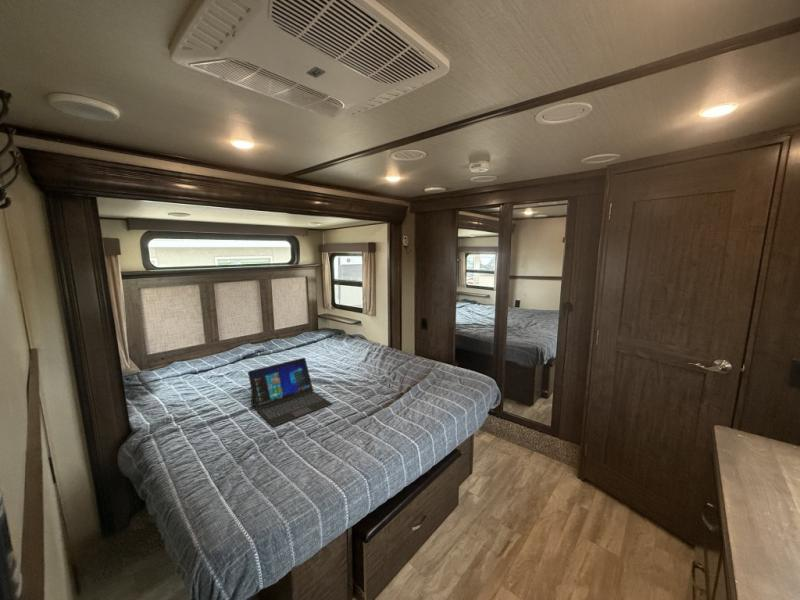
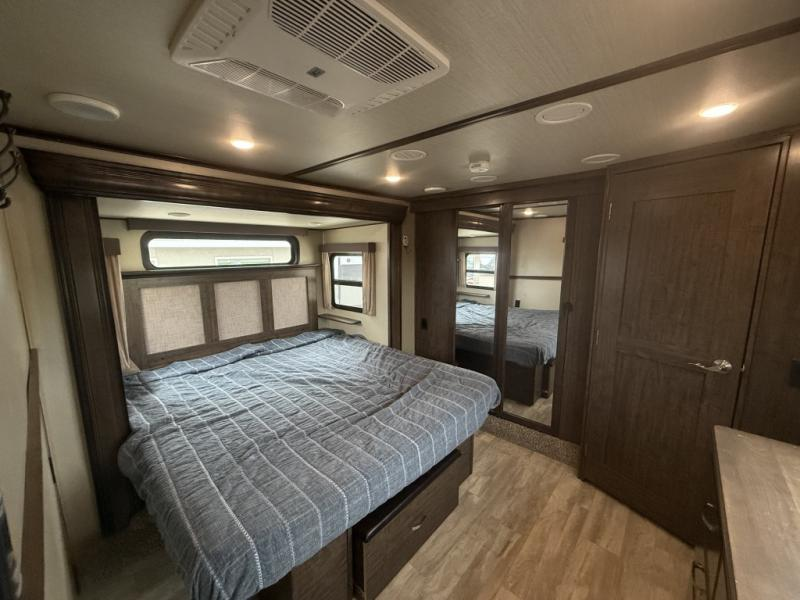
- laptop [247,357,333,428]
